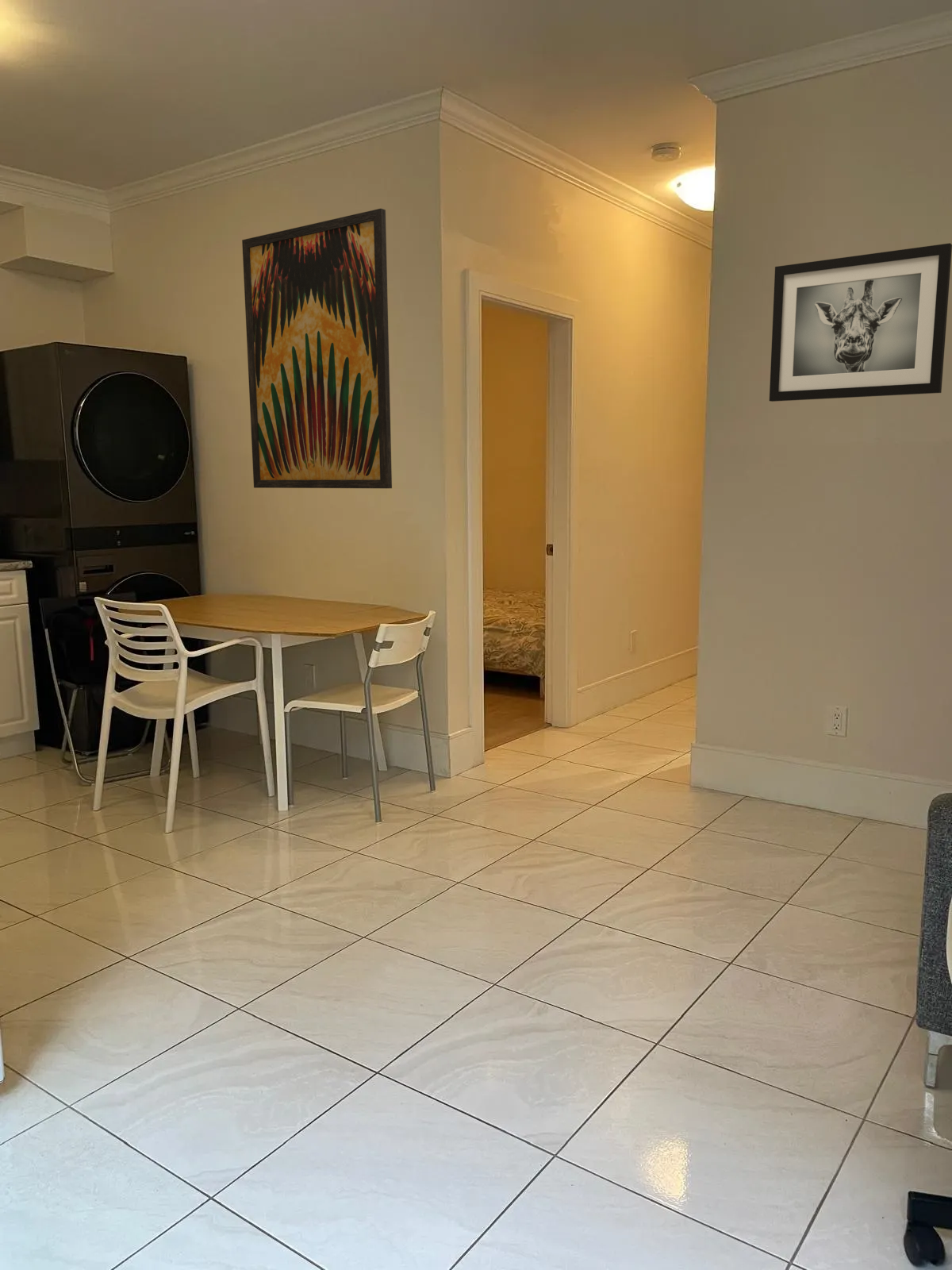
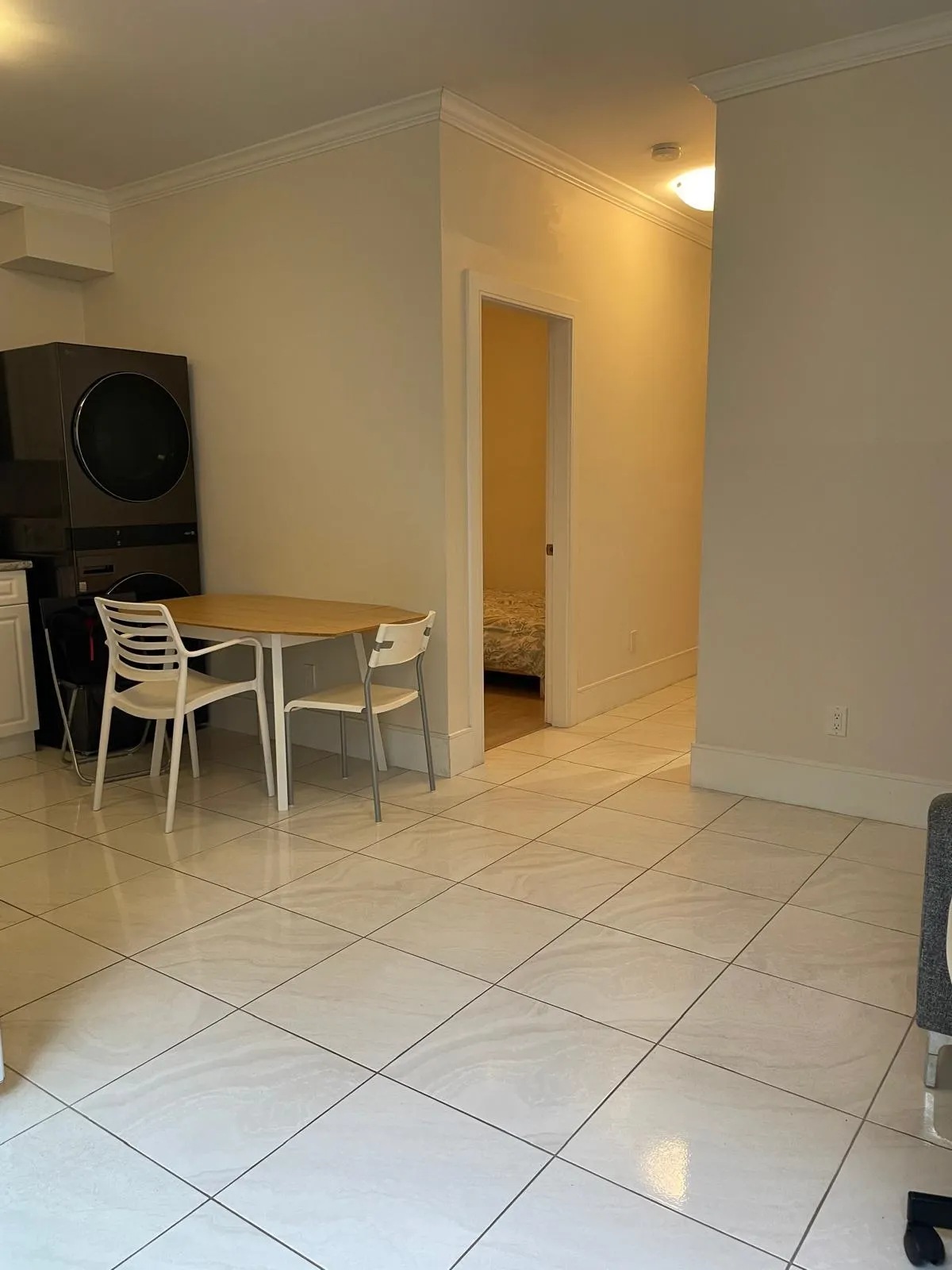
- wall art [241,208,393,489]
- wall art [769,242,952,402]
